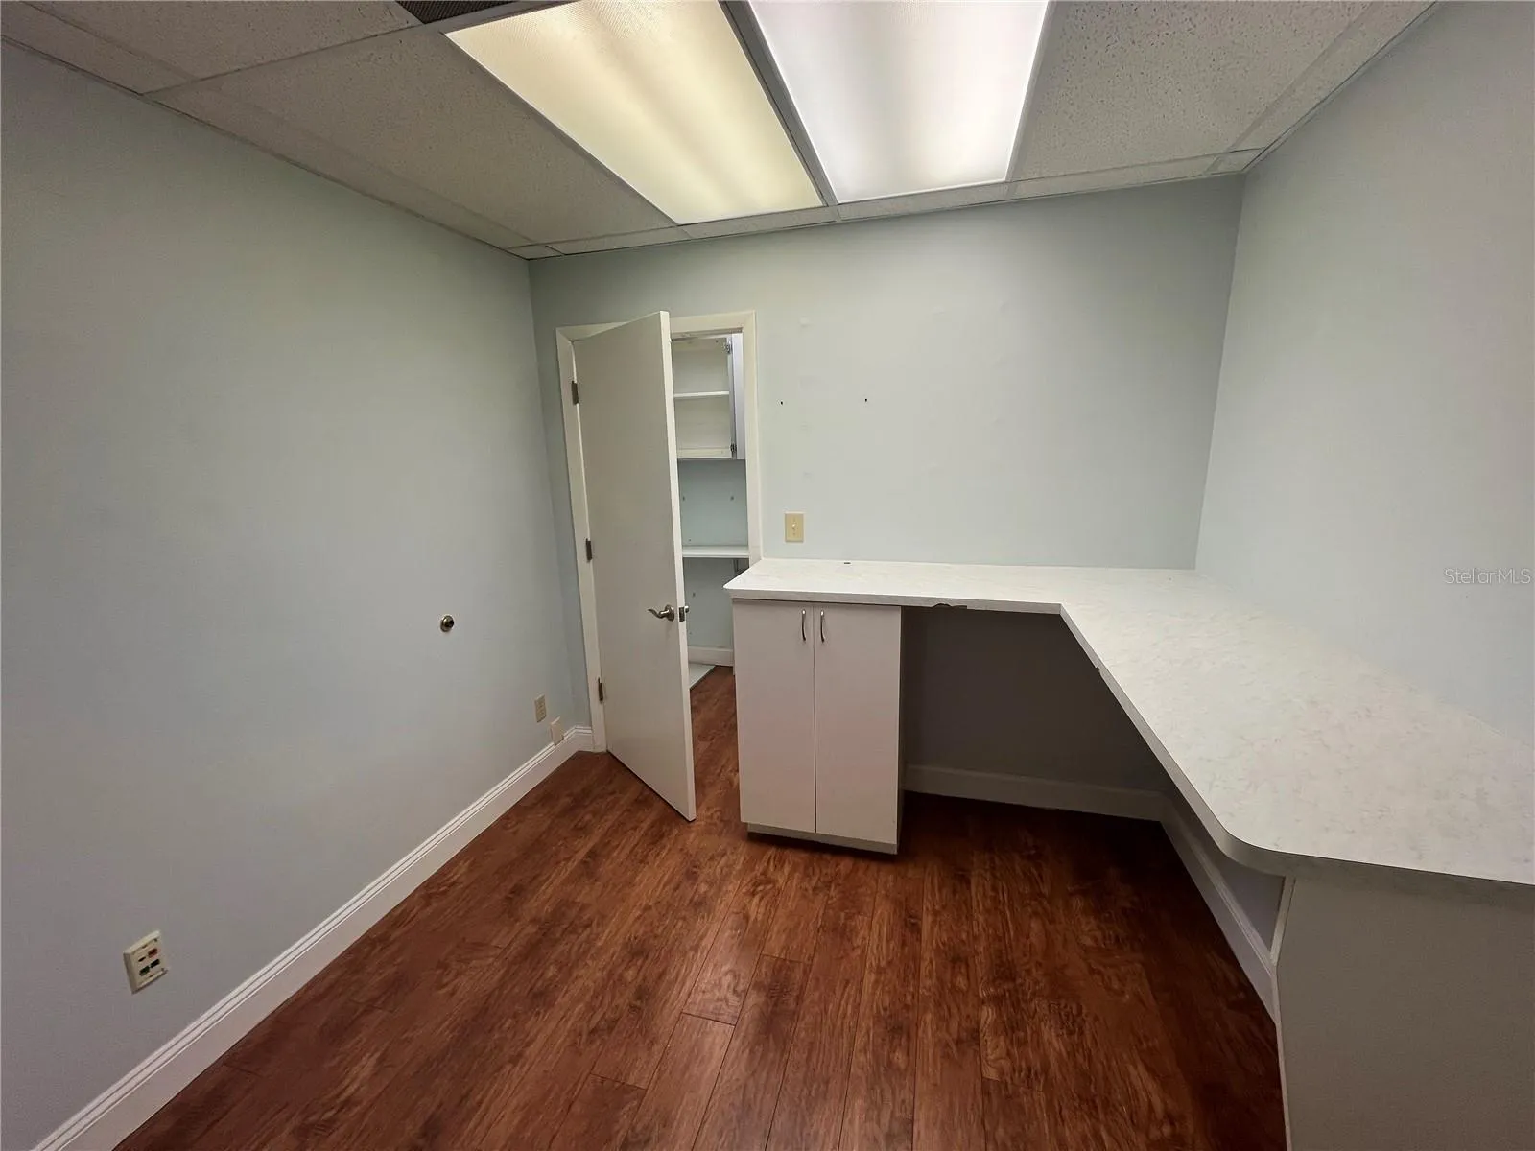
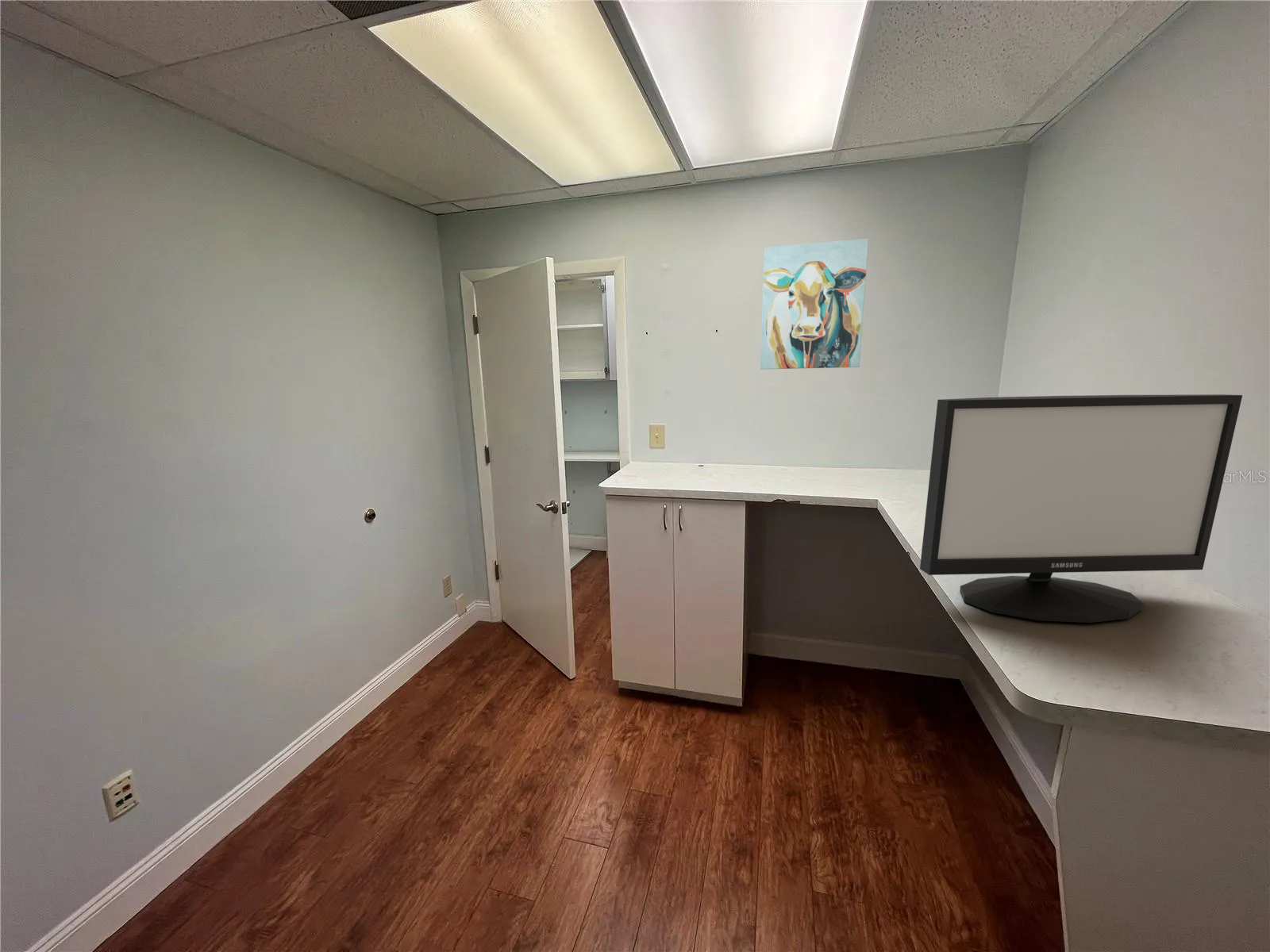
+ wall art [760,238,869,370]
+ monitor [919,393,1243,624]
